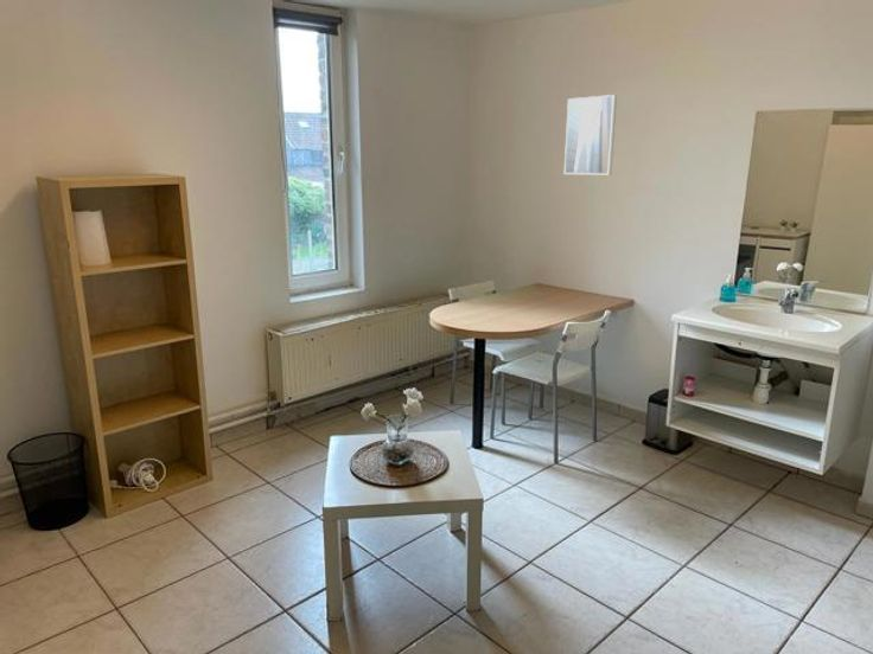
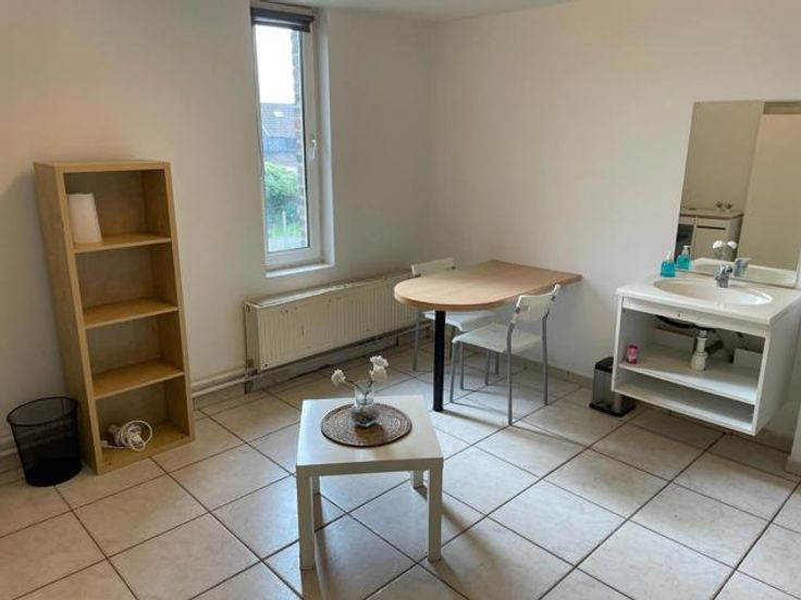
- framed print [563,94,618,175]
